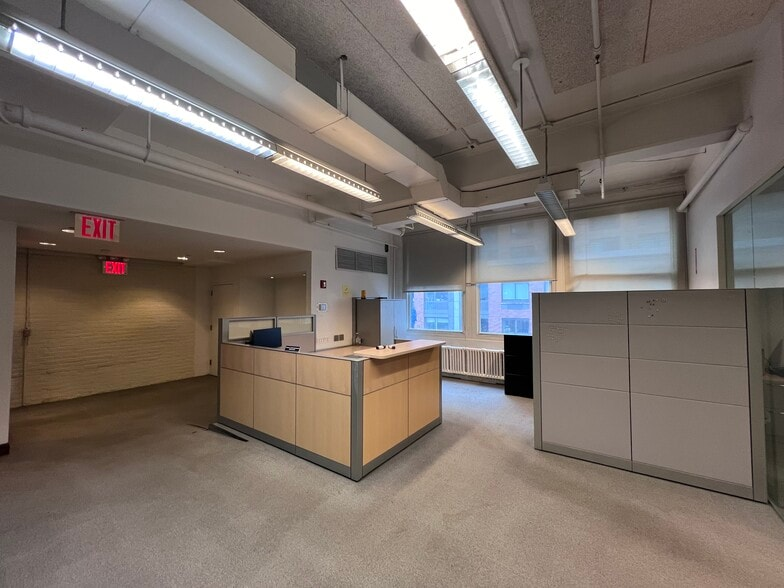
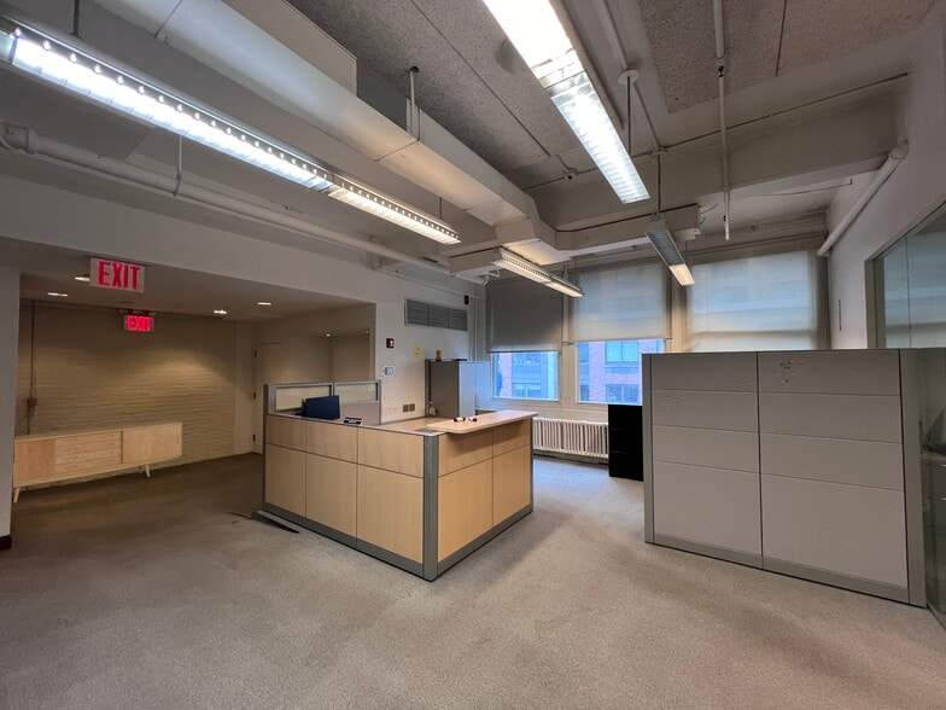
+ sideboard [12,419,183,504]
